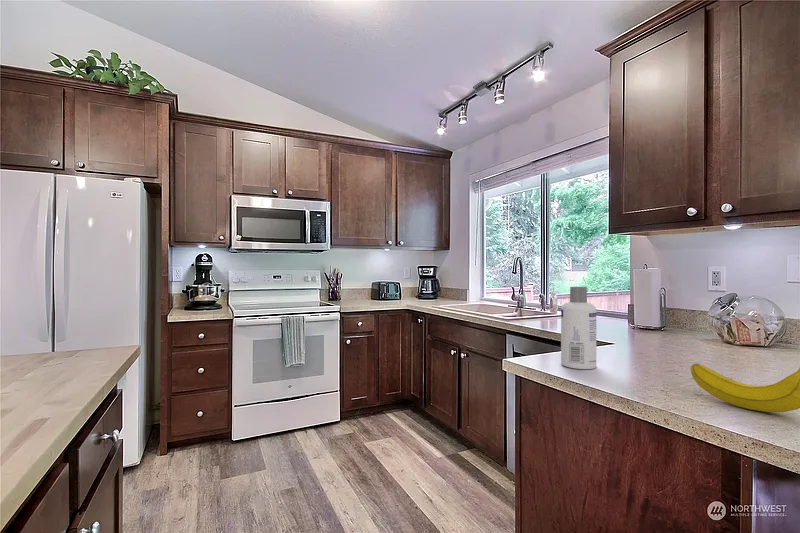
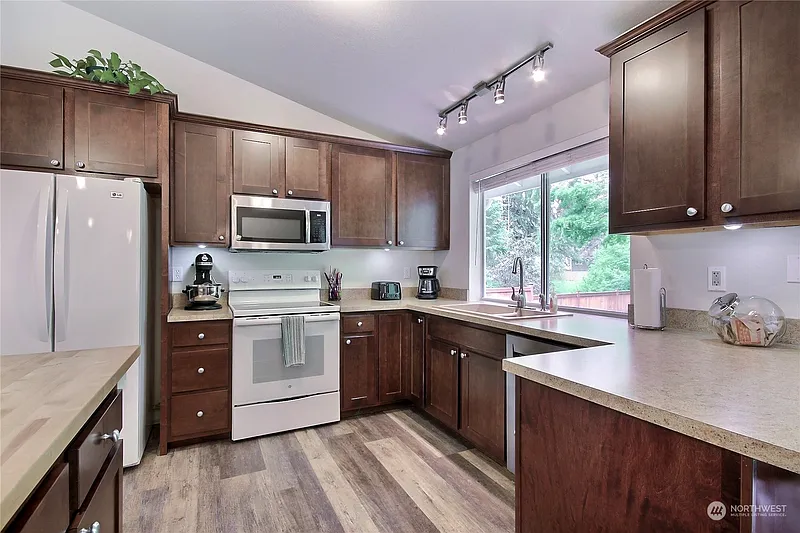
- fruit [690,363,800,413]
- screw cap bottle [560,286,597,370]
